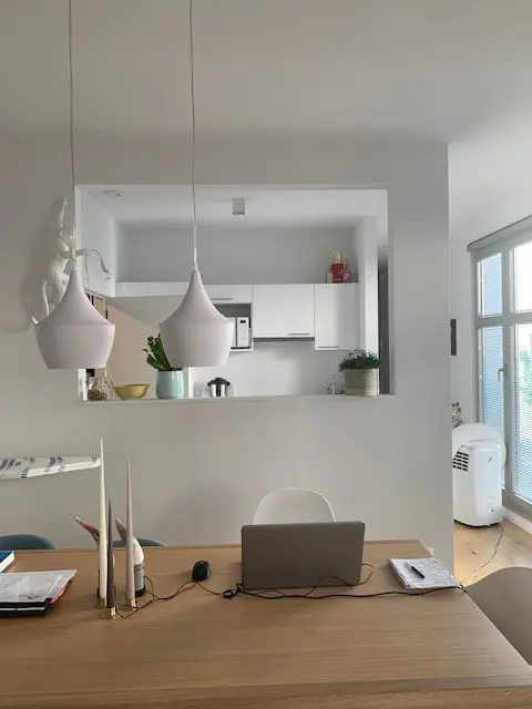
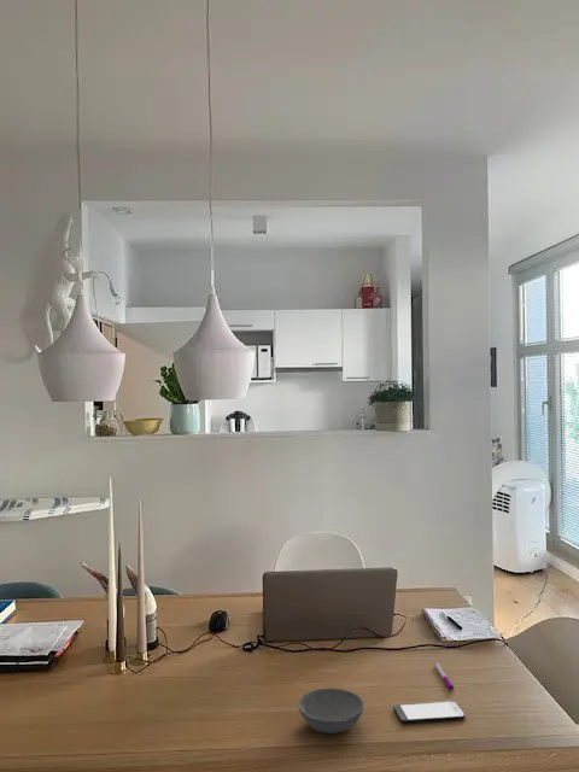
+ pen [433,661,455,691]
+ bowl [297,688,364,735]
+ smartphone [392,700,466,724]
